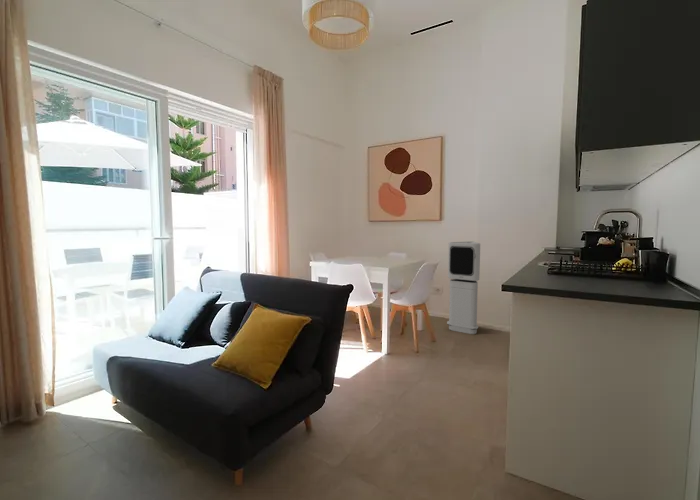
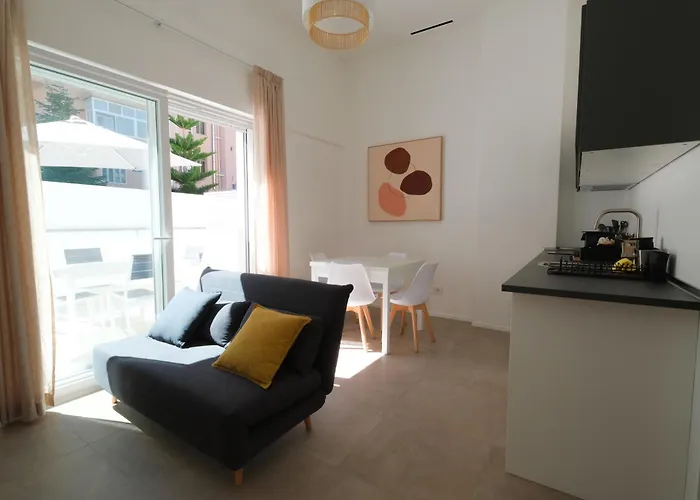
- air purifier [446,240,481,335]
